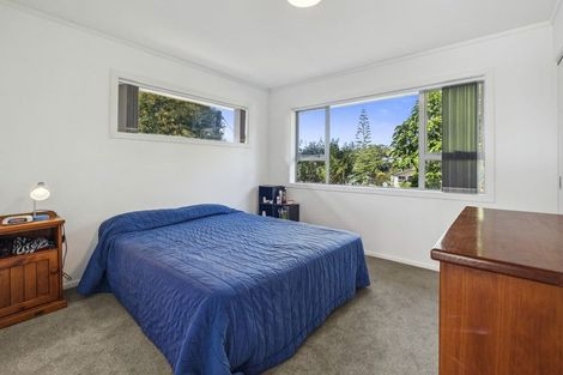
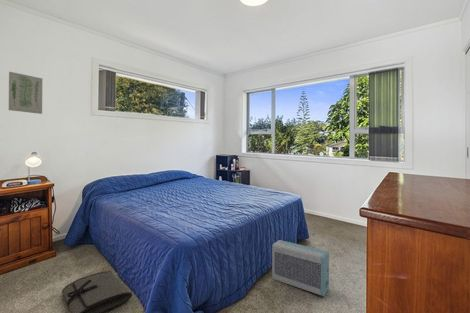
+ wall art [8,71,43,115]
+ tool roll [61,270,133,313]
+ air purifier [271,239,330,297]
